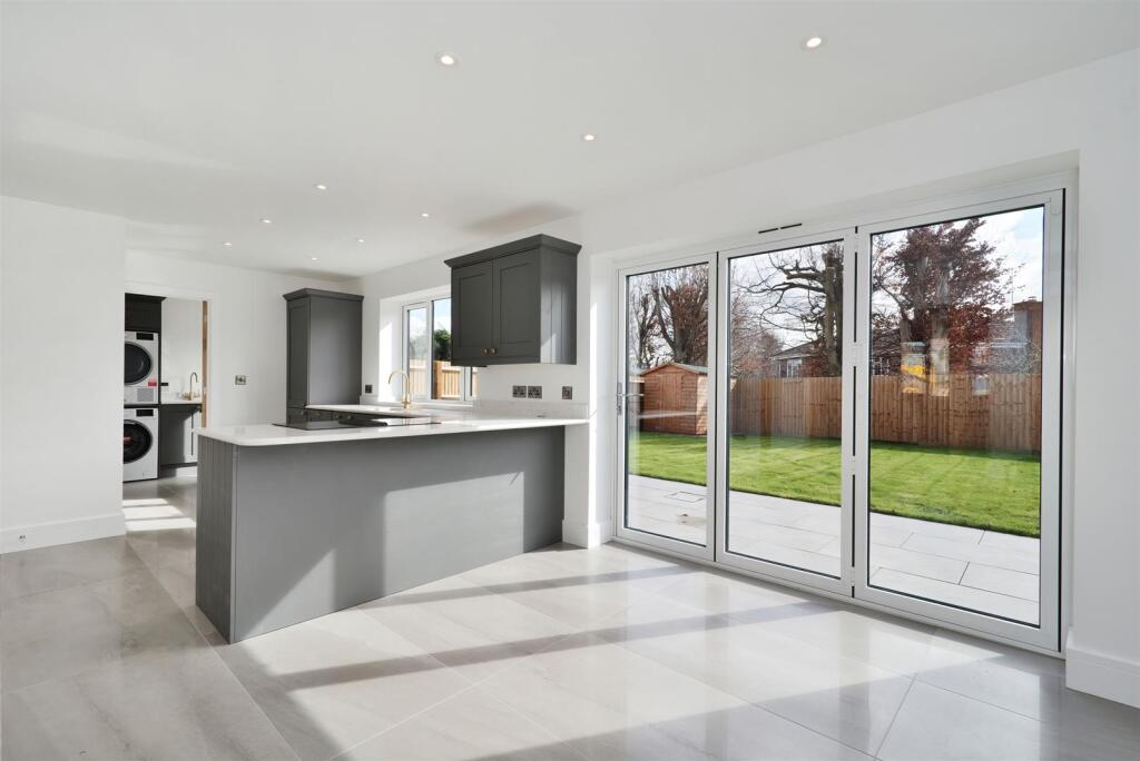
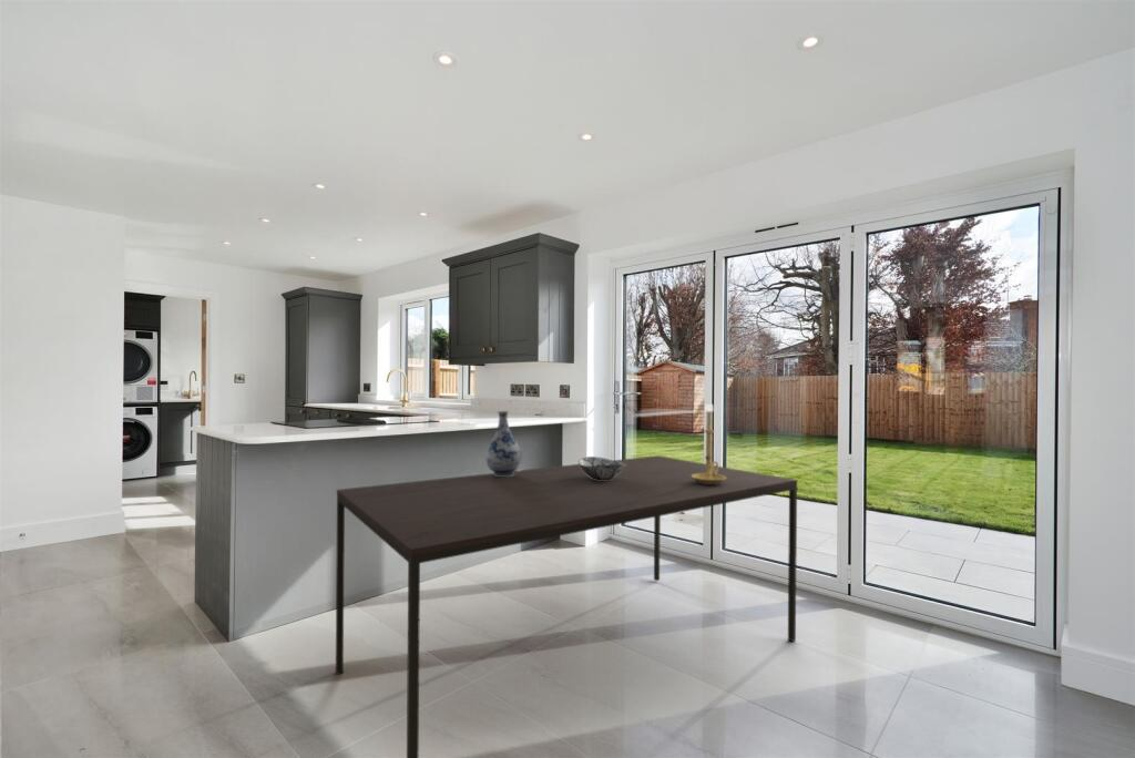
+ decorative bowl [577,455,626,480]
+ candle holder [692,403,726,484]
+ vase [484,410,523,477]
+ dining table [335,454,798,758]
